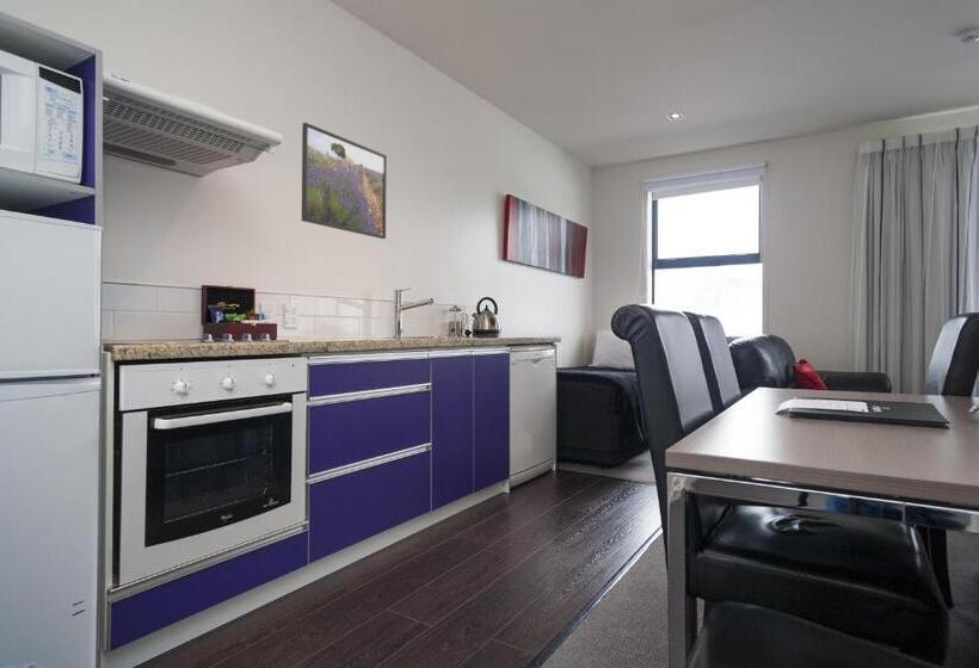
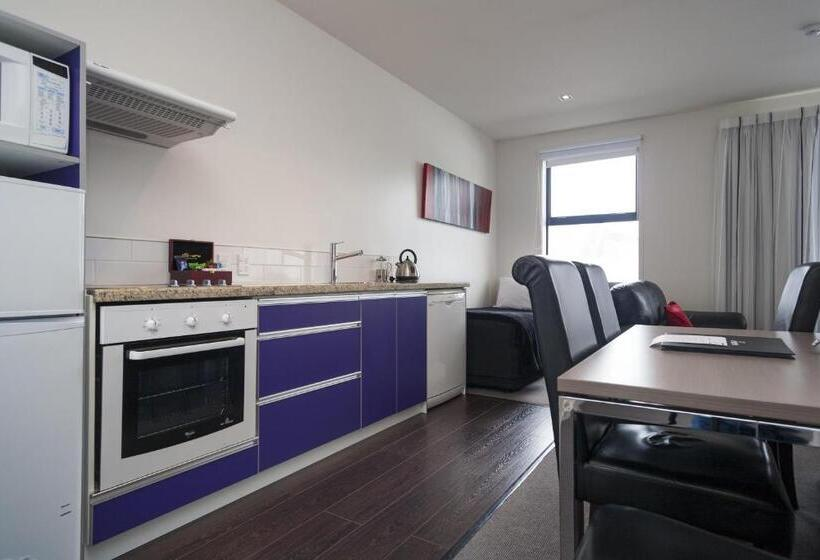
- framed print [301,122,388,240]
